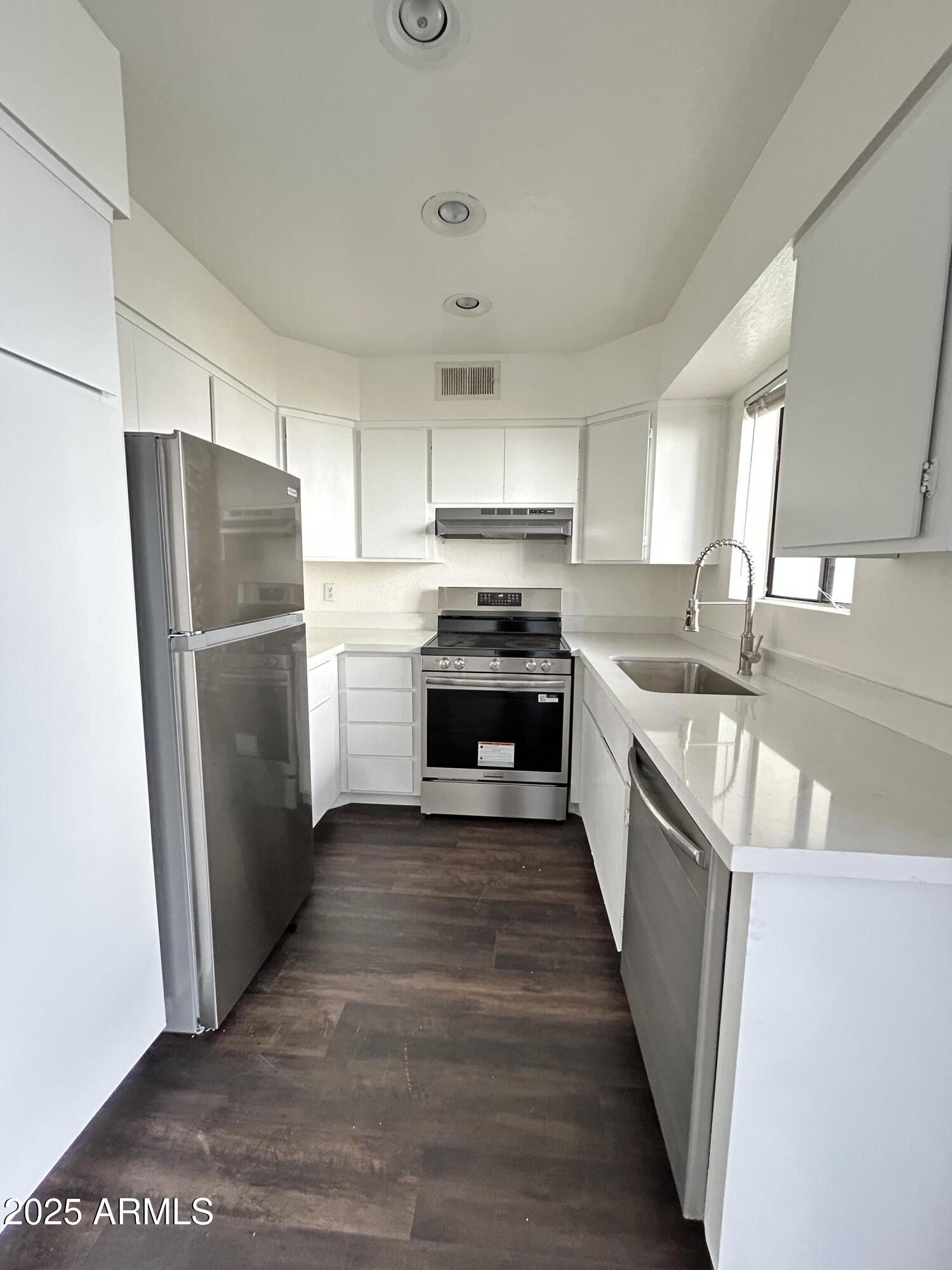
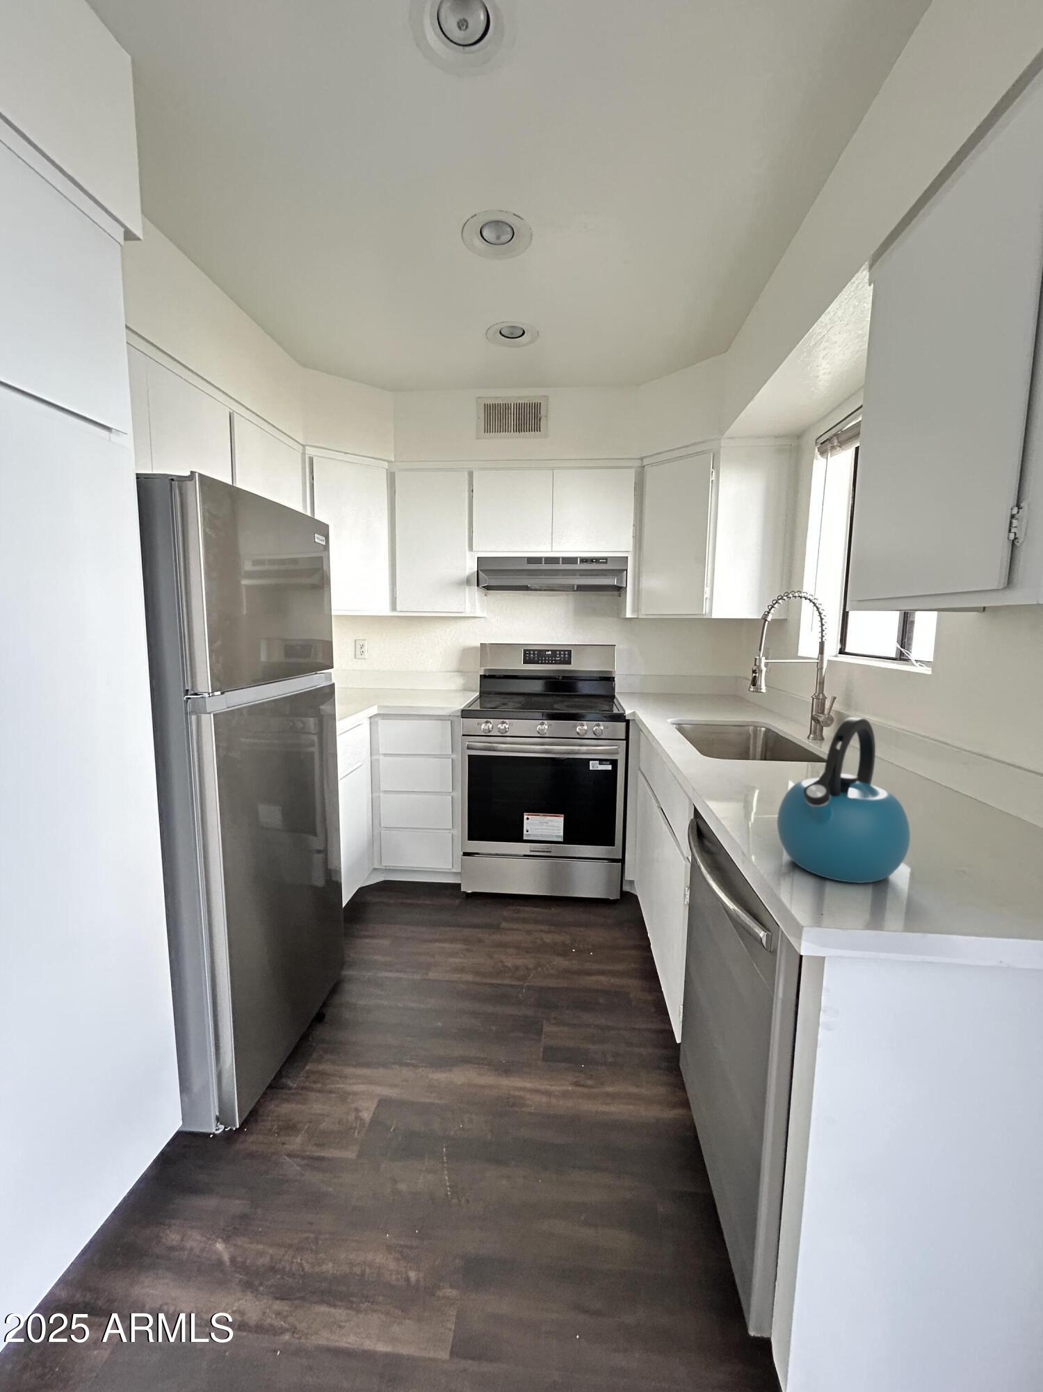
+ kettle [777,716,910,883]
